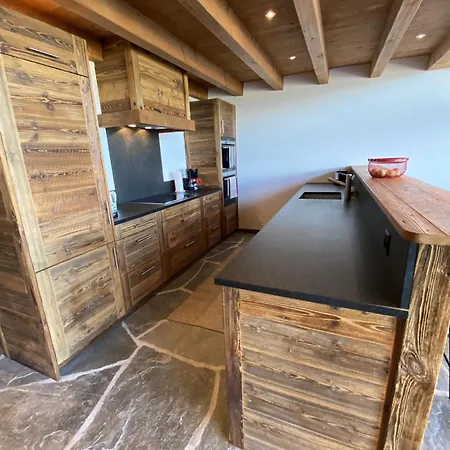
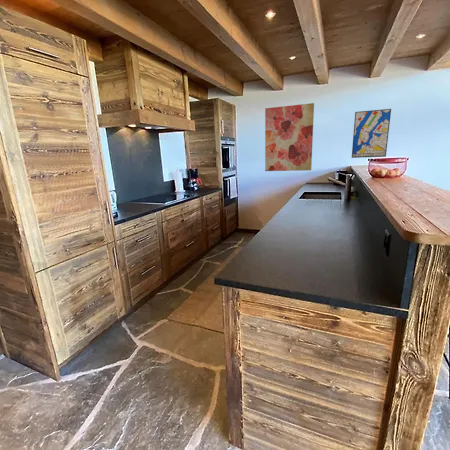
+ wall art [264,102,315,172]
+ wall art [351,108,392,159]
